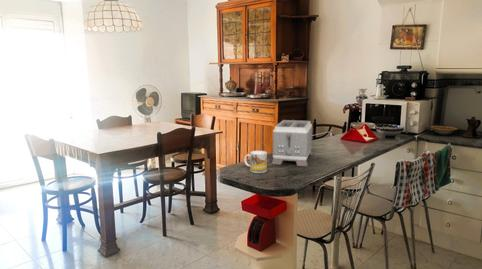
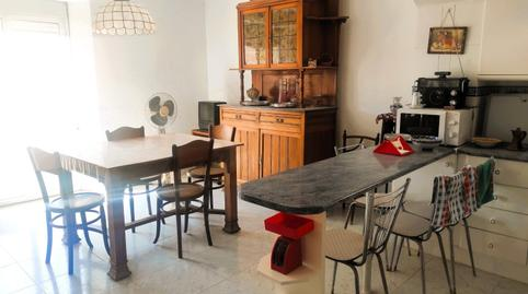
- toaster [270,119,313,167]
- mug [243,150,268,174]
